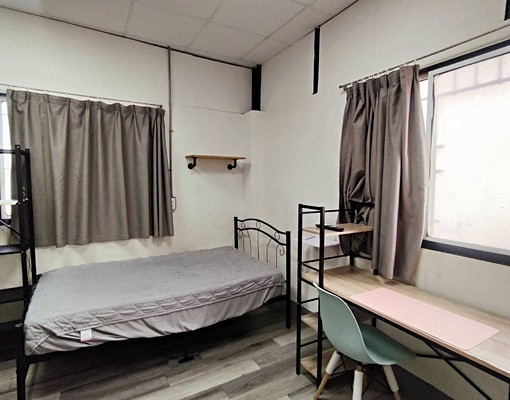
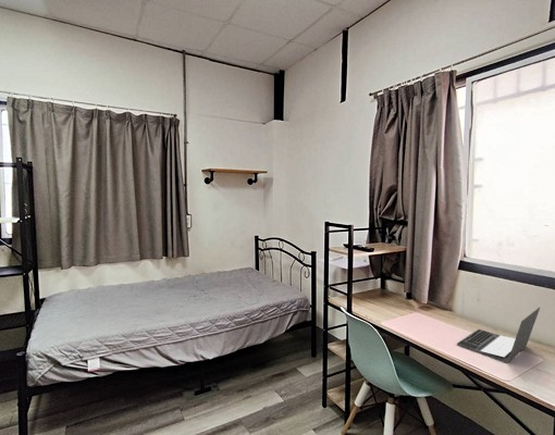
+ laptop [456,307,541,364]
